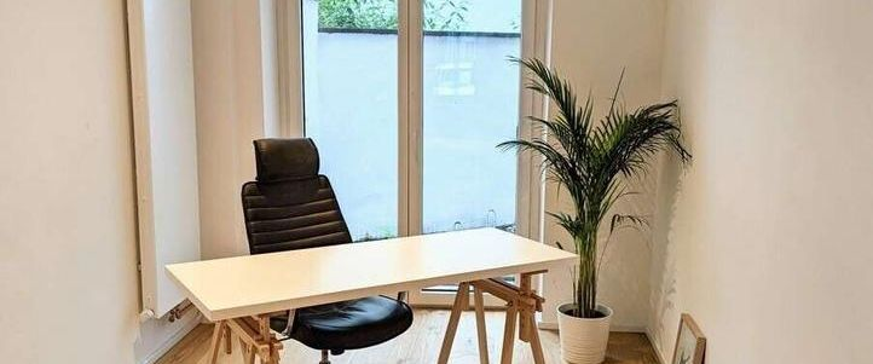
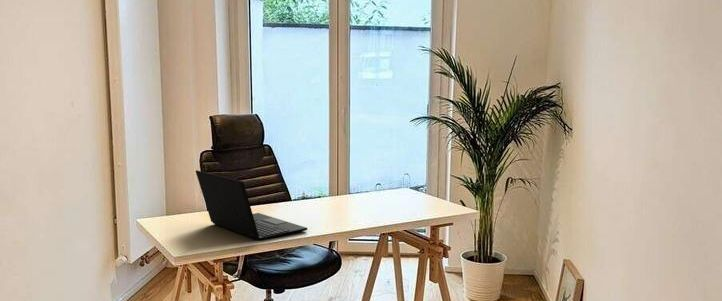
+ laptop [195,169,308,242]
